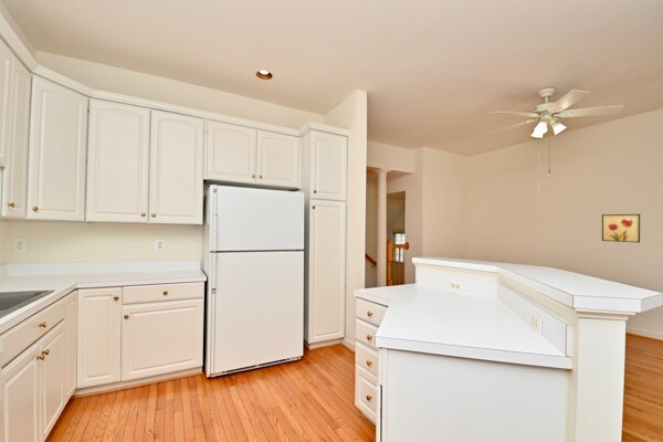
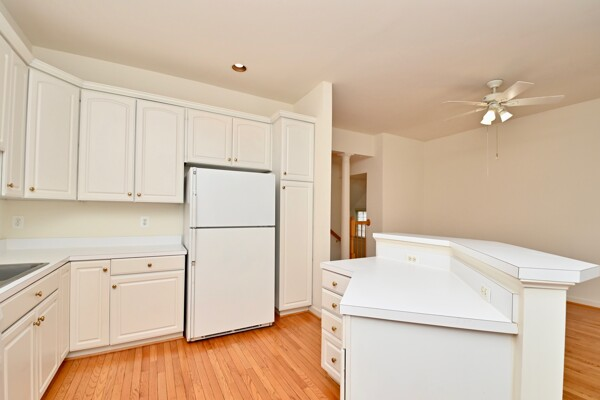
- wall art [601,213,641,243]
